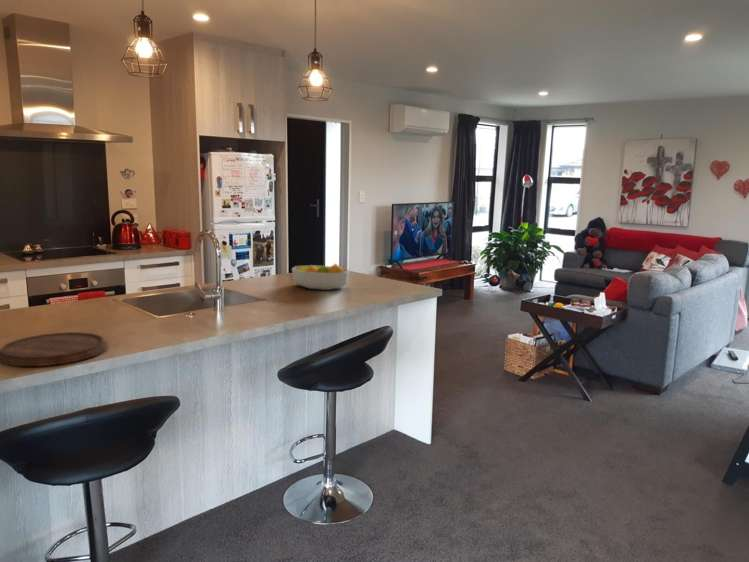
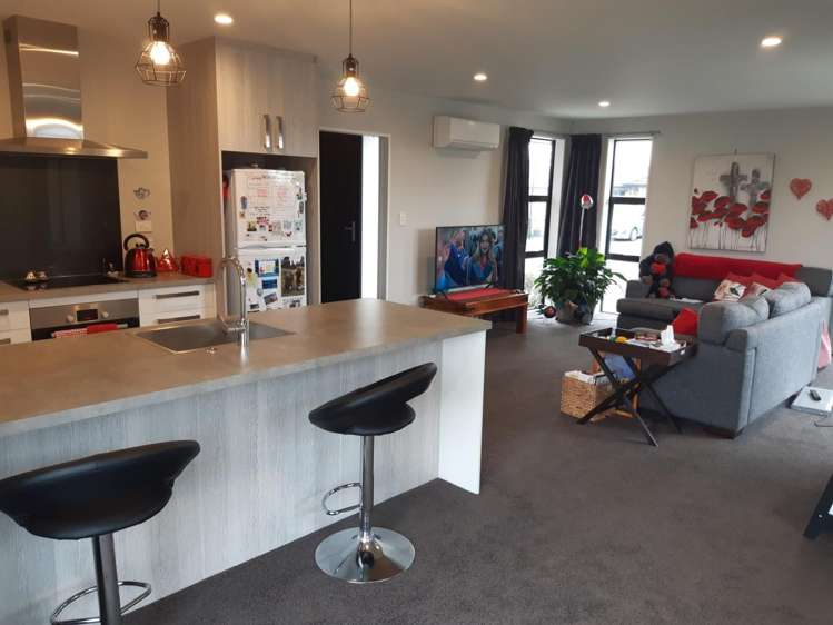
- fruit bowl [291,262,350,291]
- cutting board [0,331,109,367]
